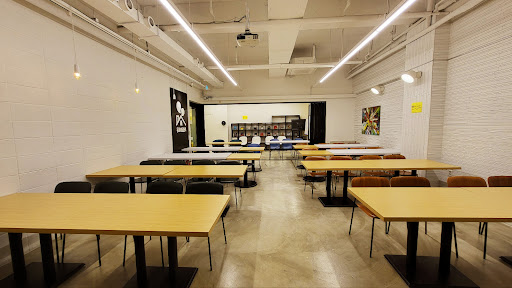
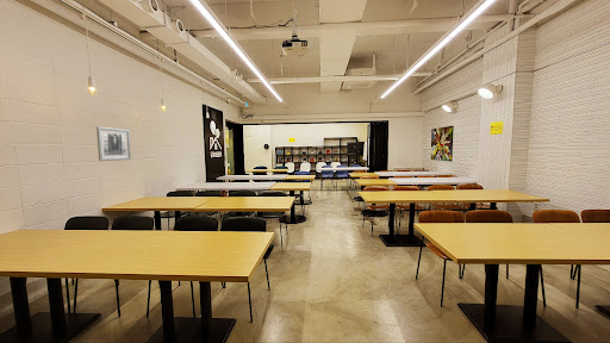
+ wall art [95,125,132,162]
